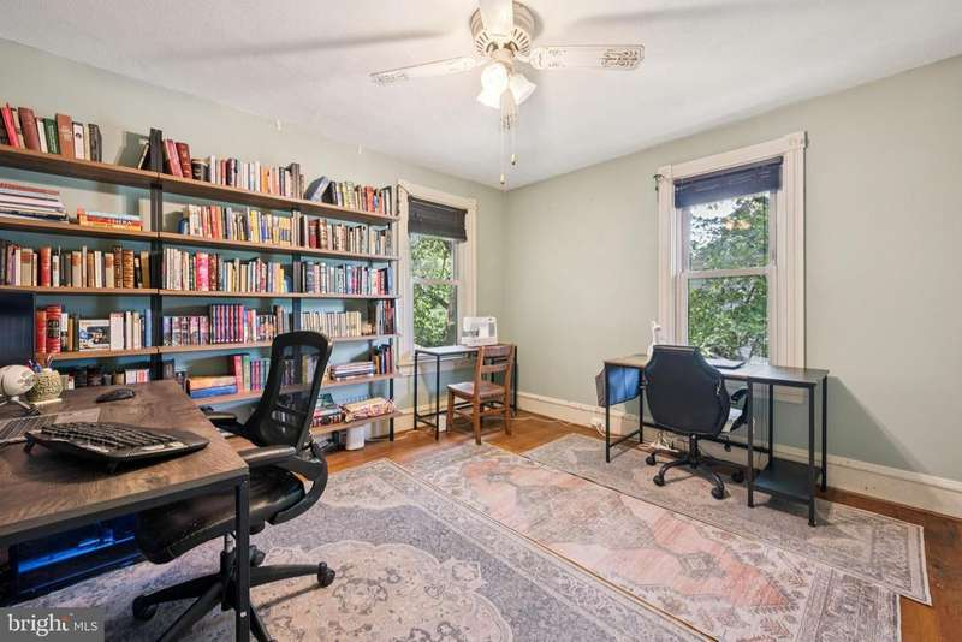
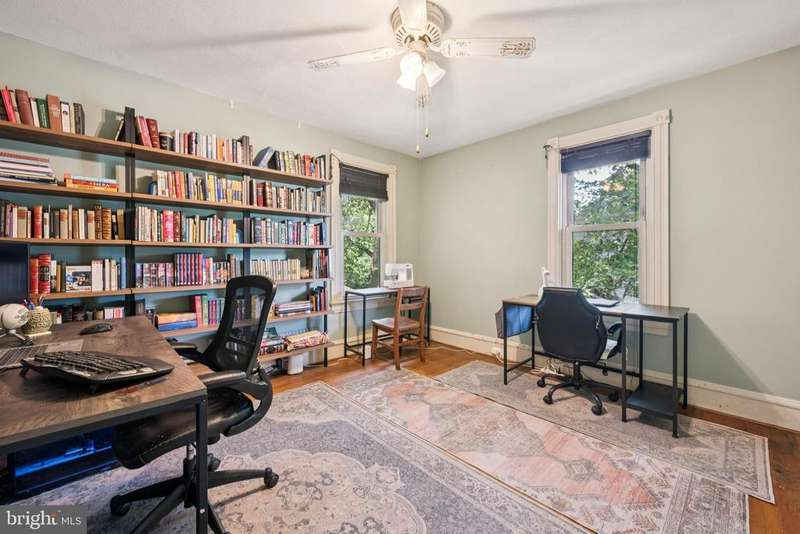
+ pen [114,376,171,395]
